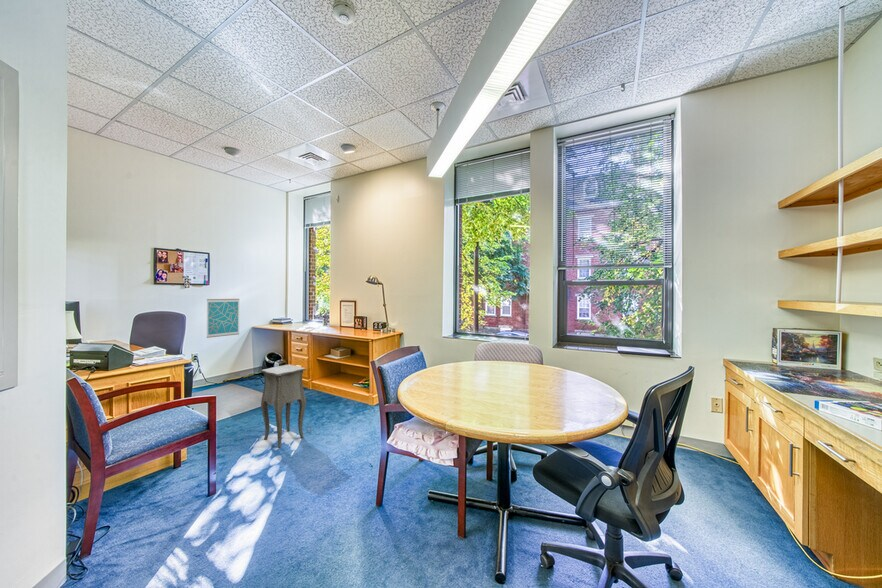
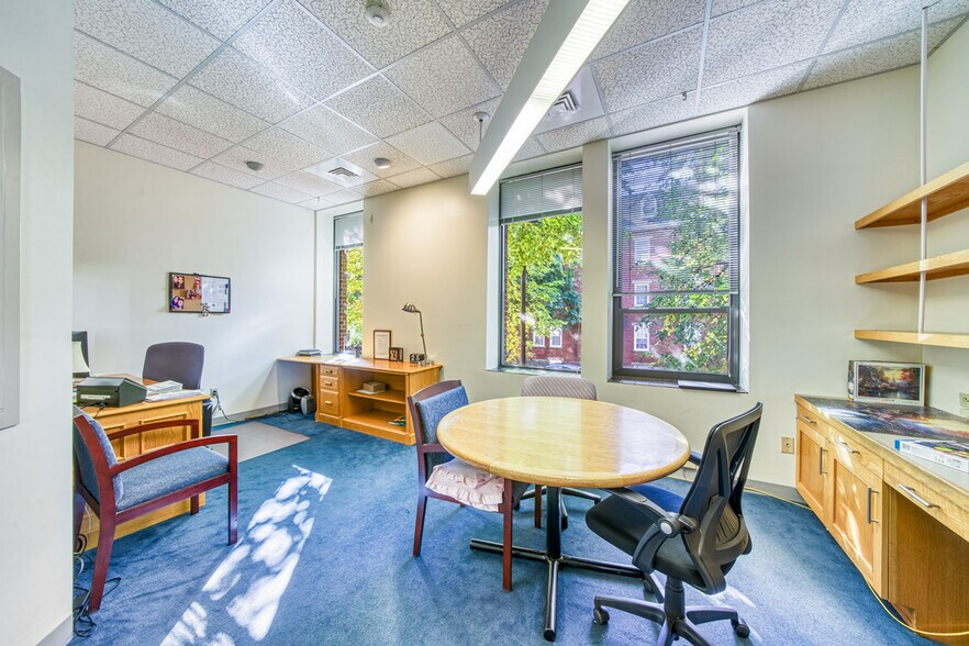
- wall art [206,298,240,339]
- side table [260,363,313,448]
